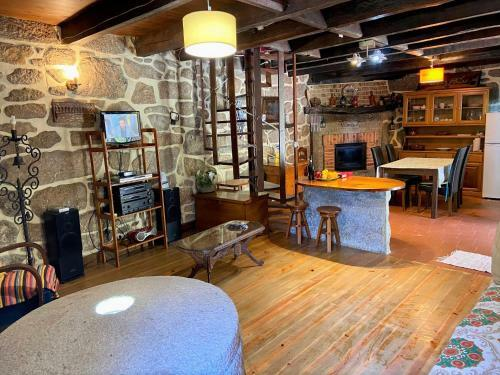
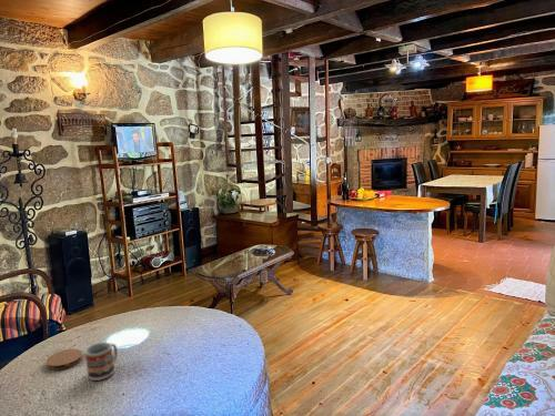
+ cup [83,342,119,382]
+ coaster [44,348,84,372]
